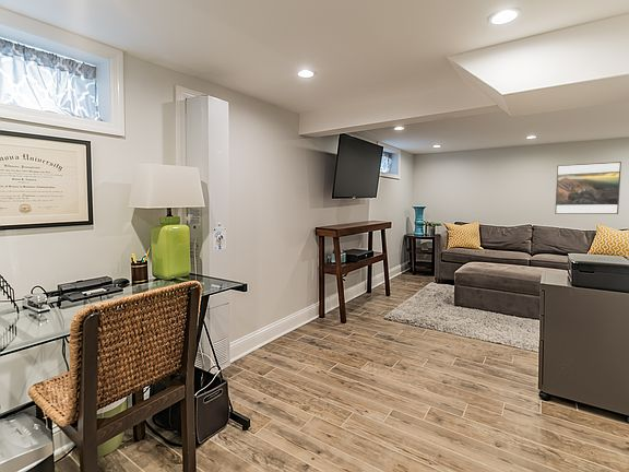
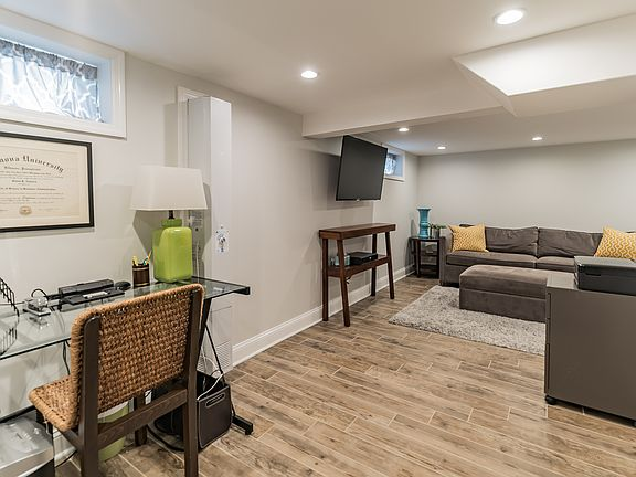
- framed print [554,161,622,215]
